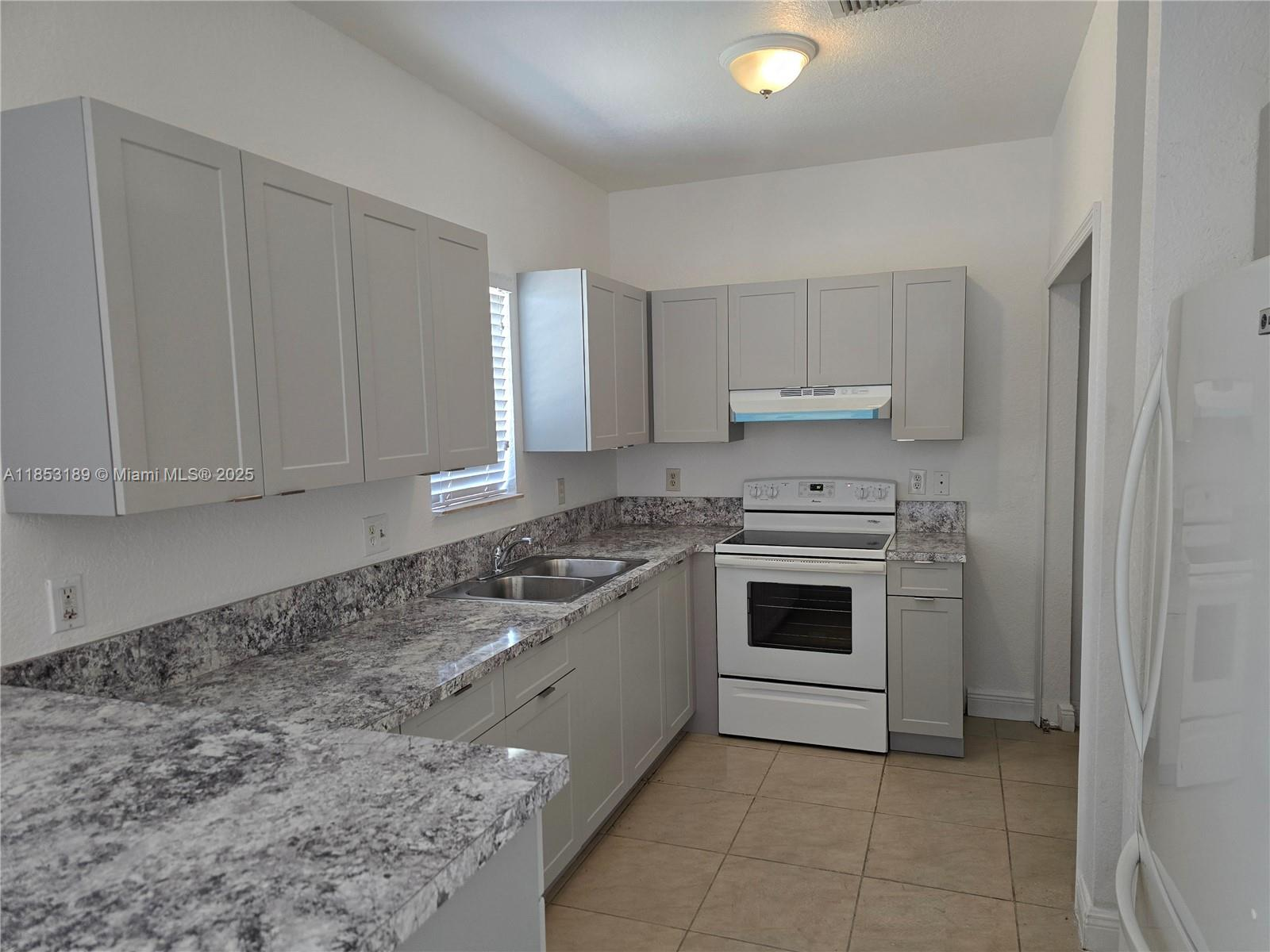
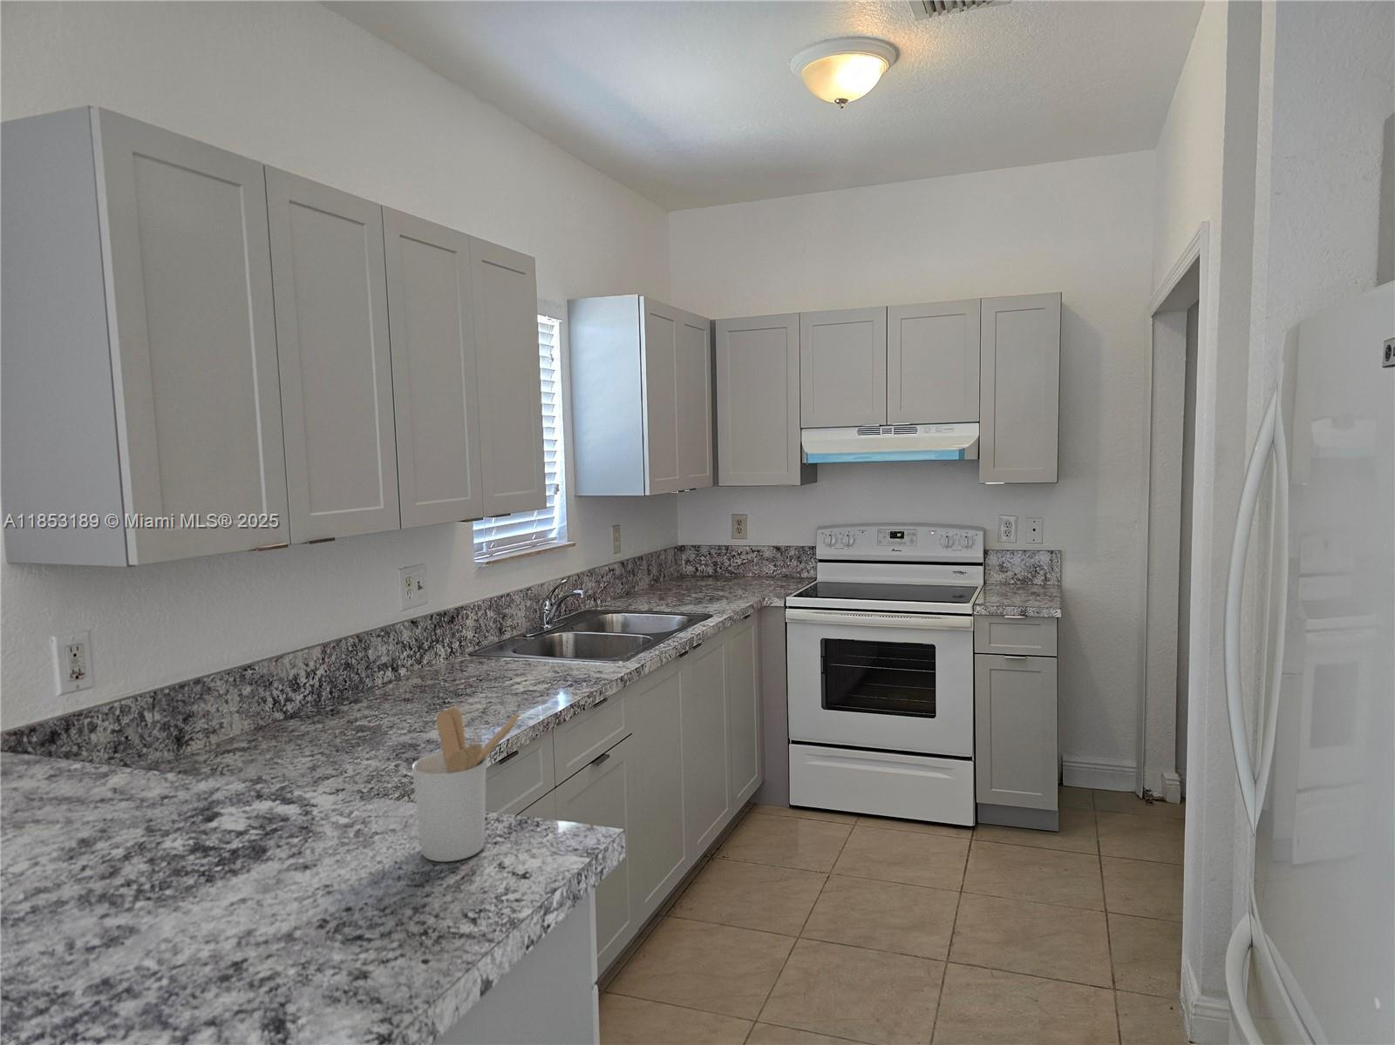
+ utensil holder [412,707,521,862]
